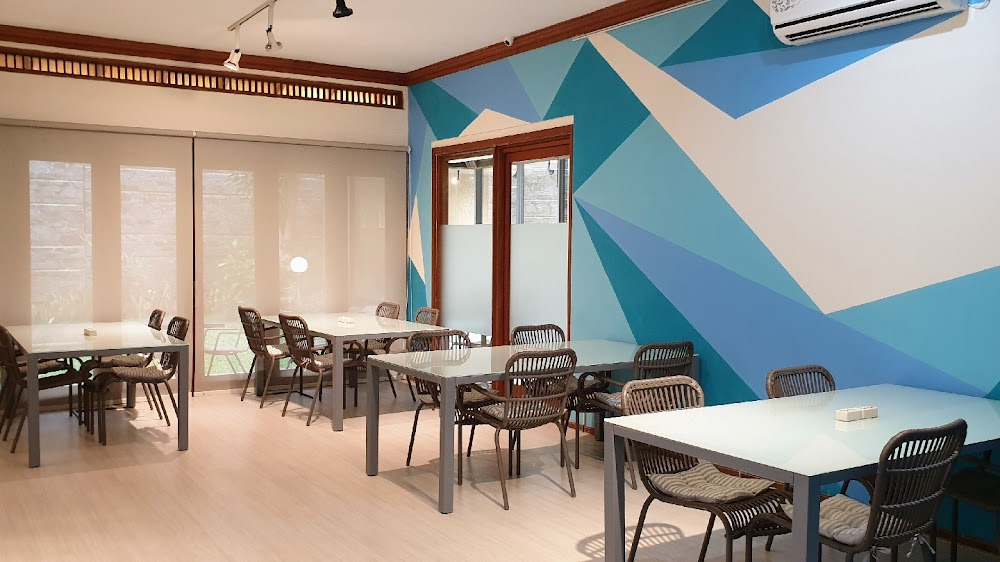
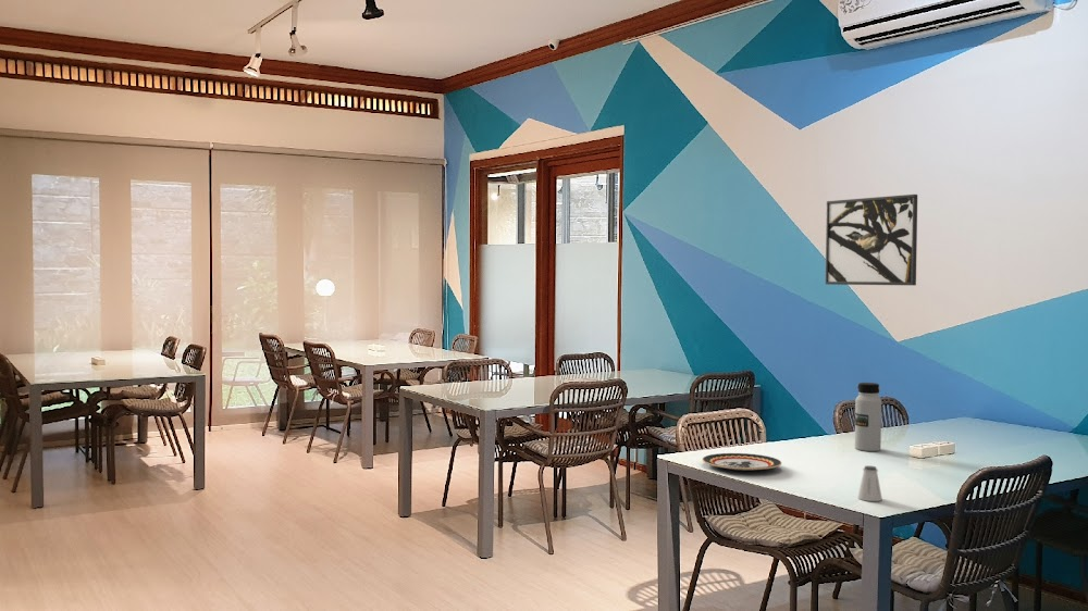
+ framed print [825,194,918,286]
+ plate [701,452,782,472]
+ saltshaker [856,464,883,502]
+ water bottle [854,382,882,452]
